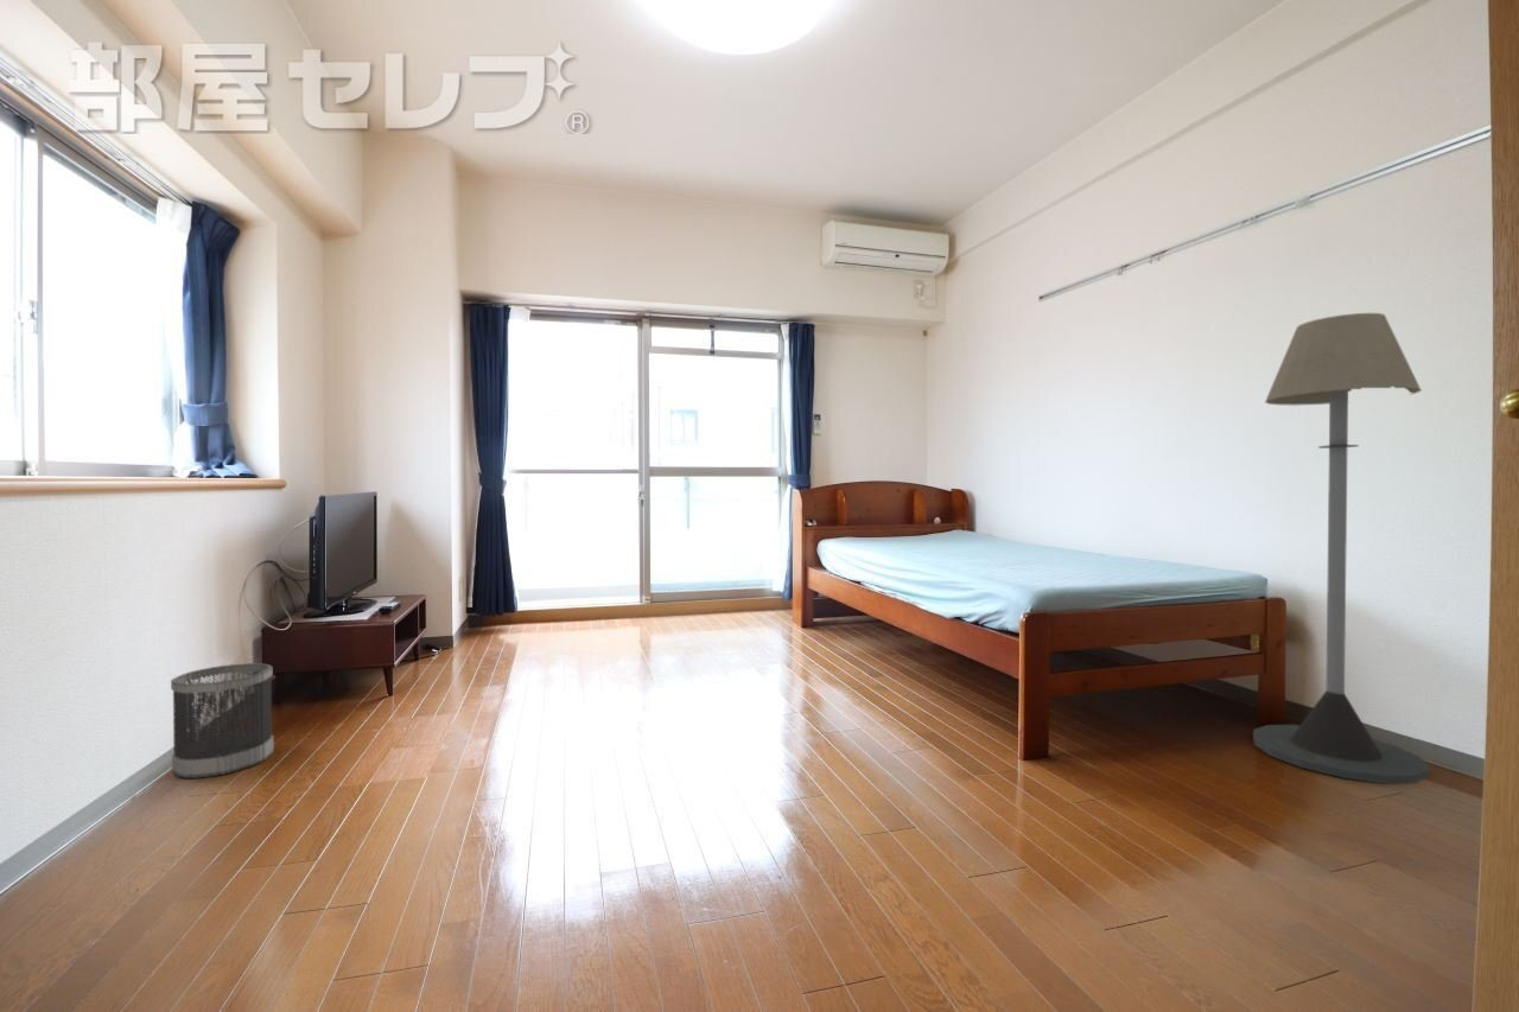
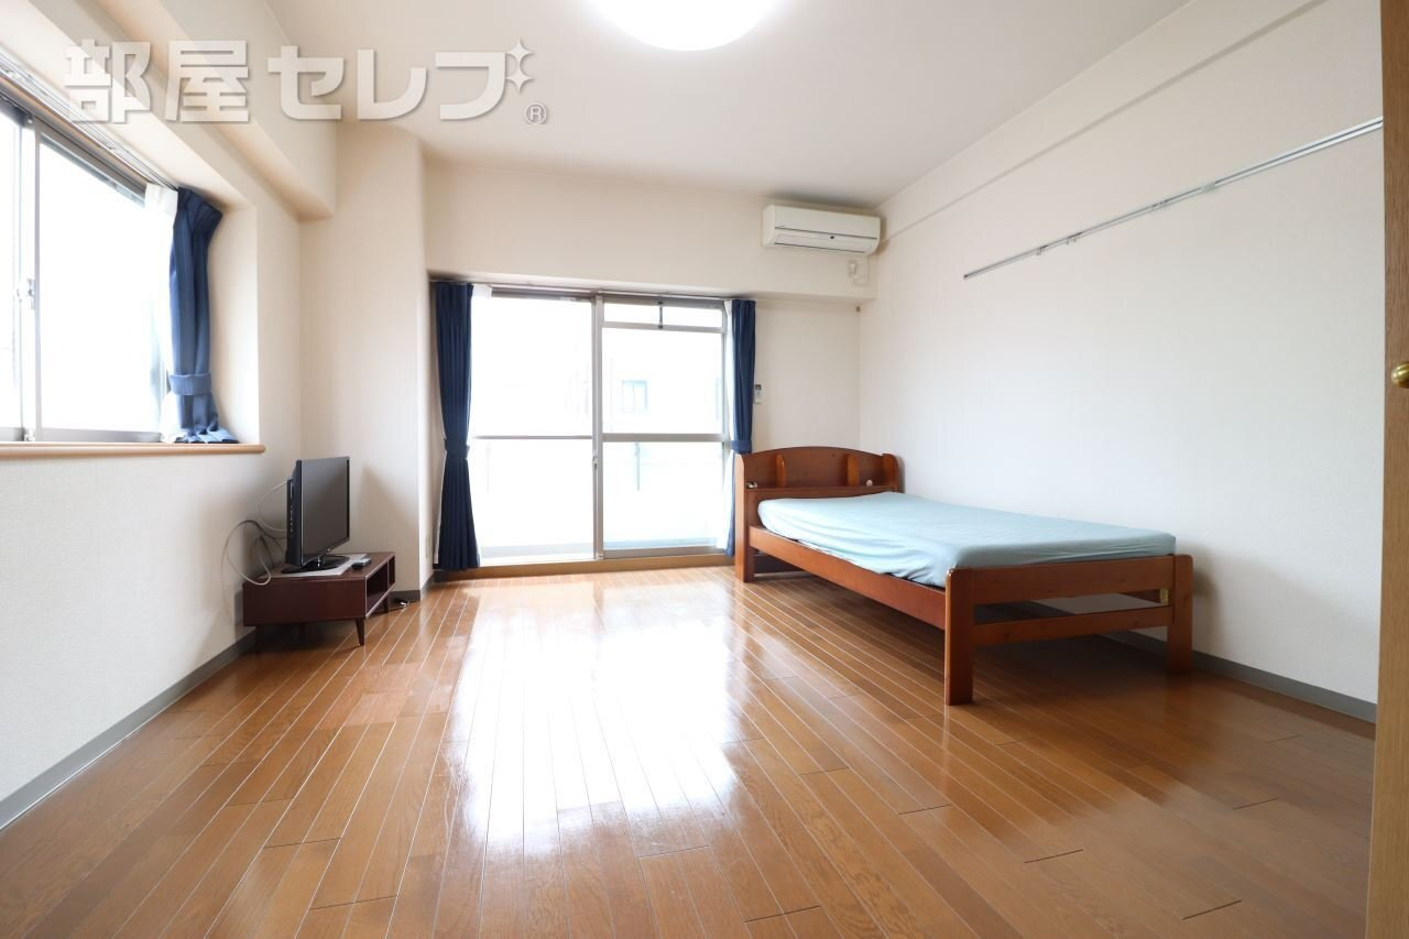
- wastebasket [170,662,275,779]
- floor lamp [1252,312,1430,784]
